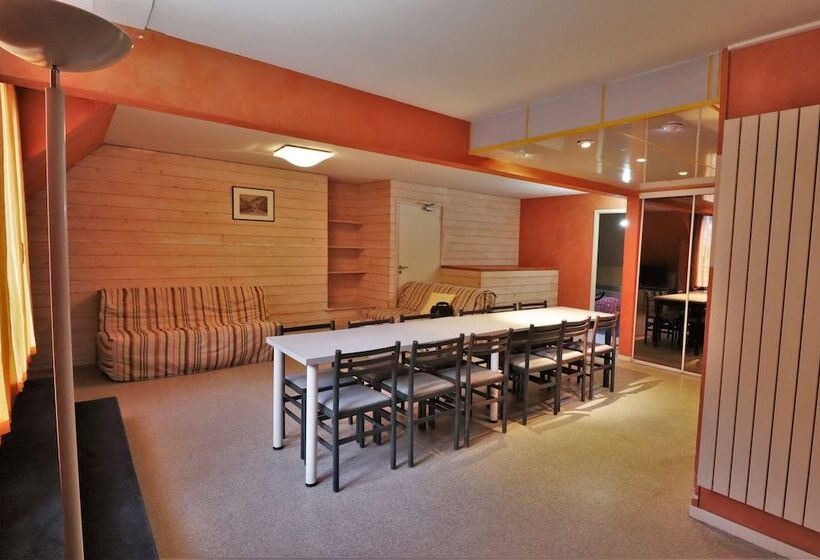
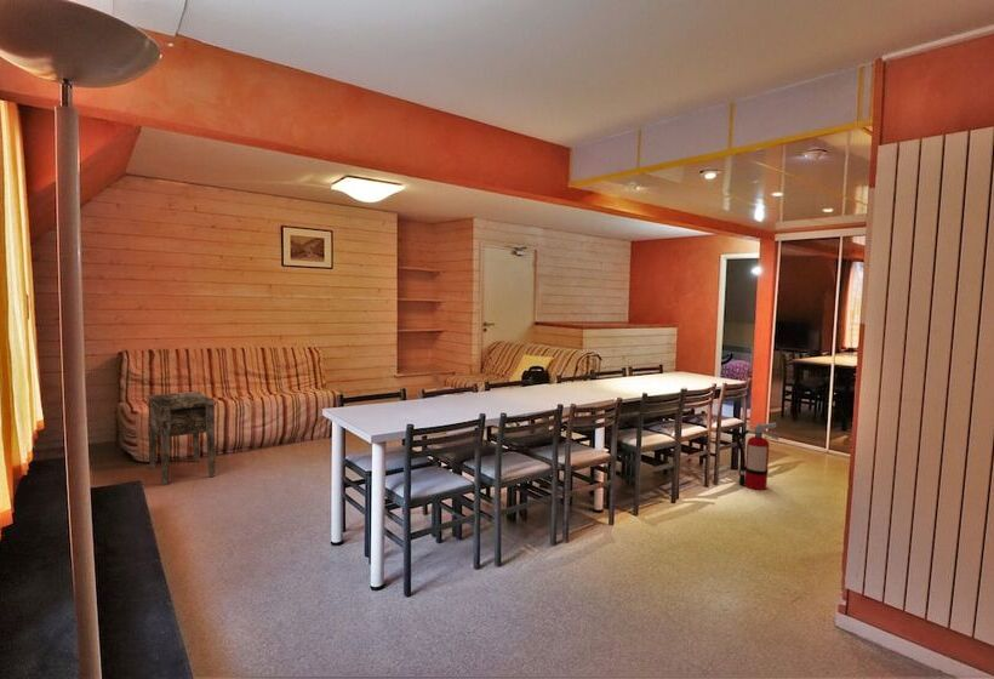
+ side table [145,390,217,486]
+ fire extinguisher [736,421,779,491]
